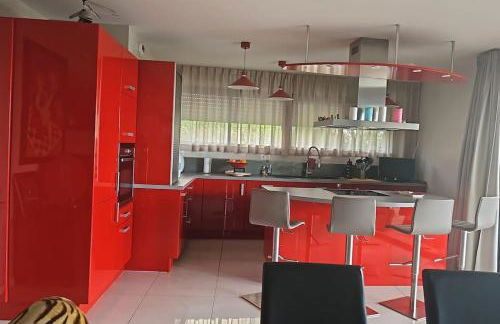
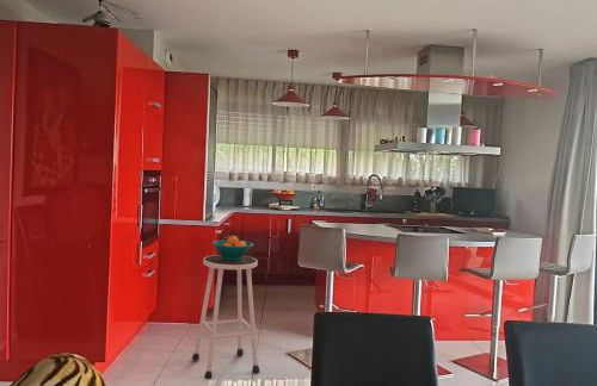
+ fruit bowl [211,235,254,261]
+ stool [191,254,260,380]
